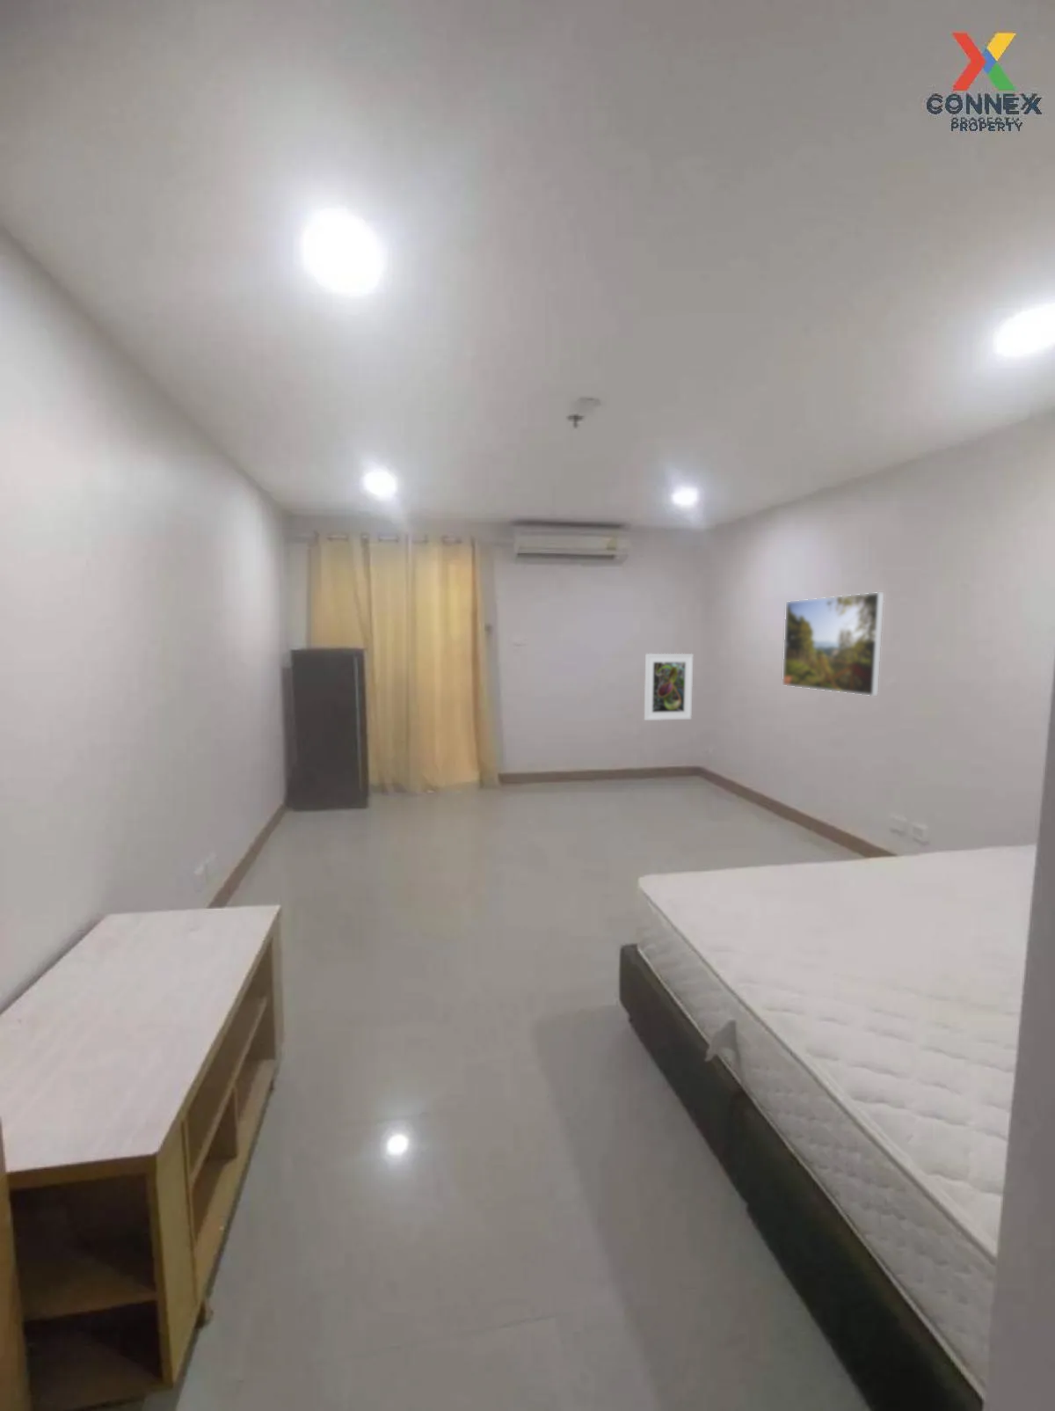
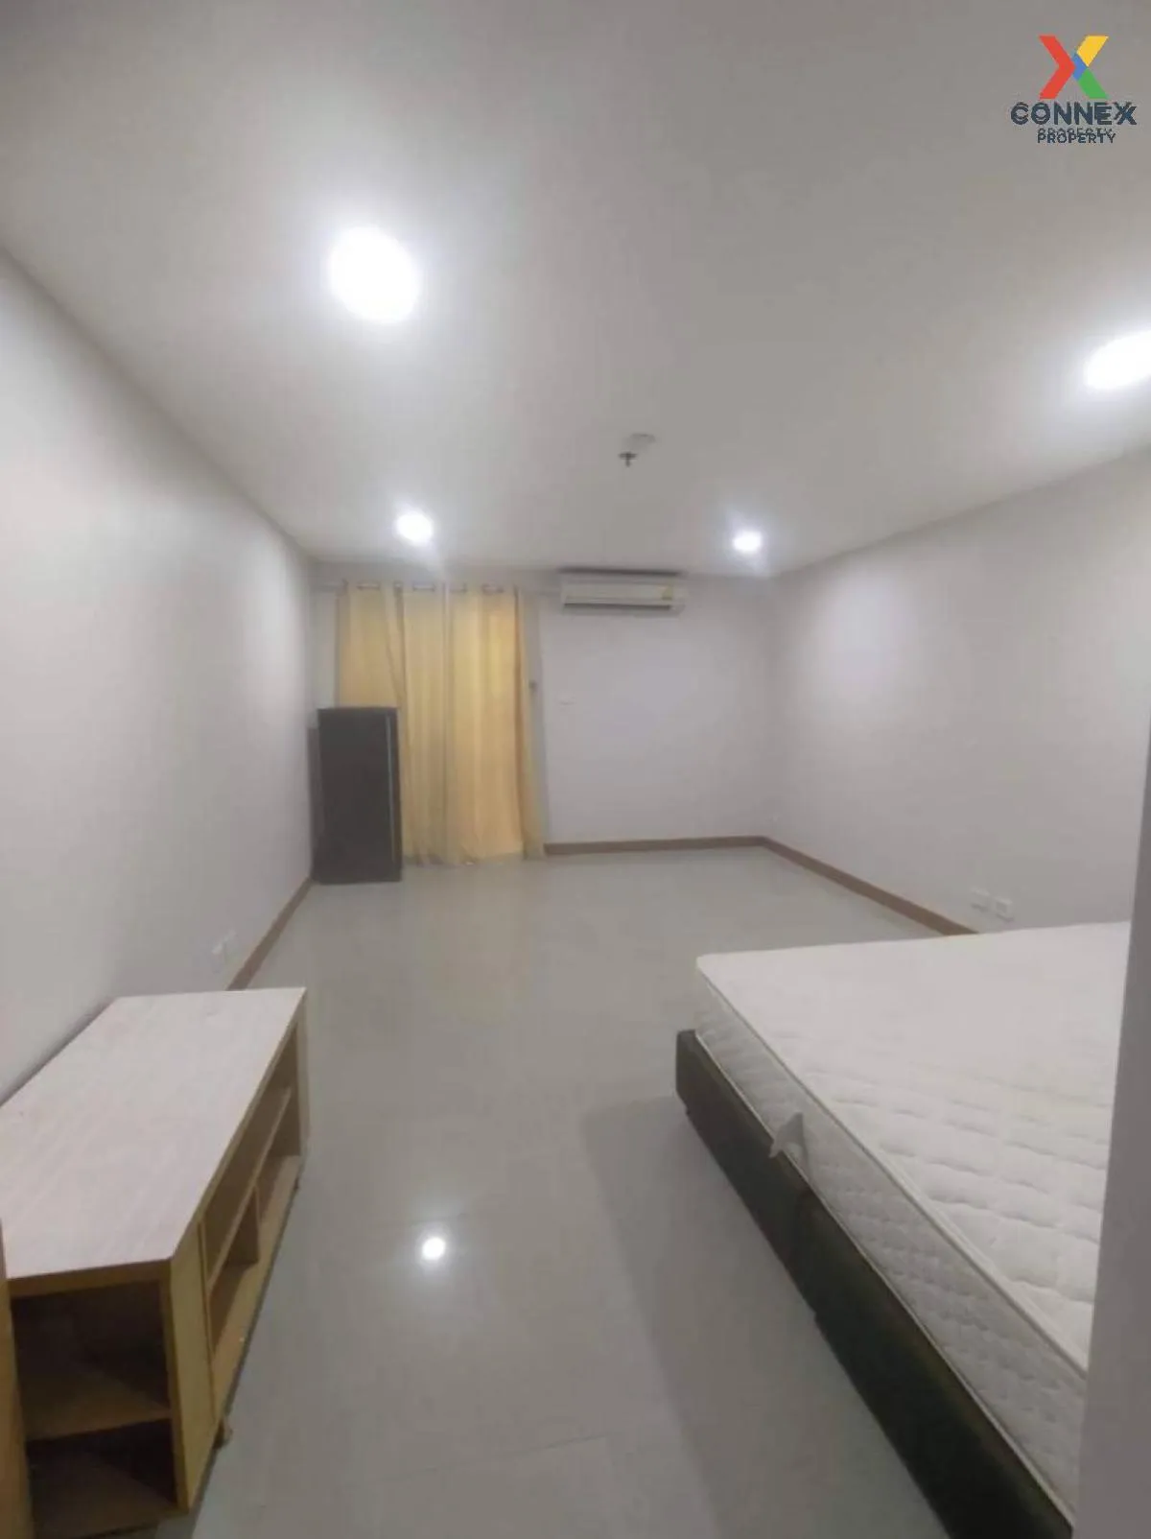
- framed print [781,591,884,697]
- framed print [644,653,695,722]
